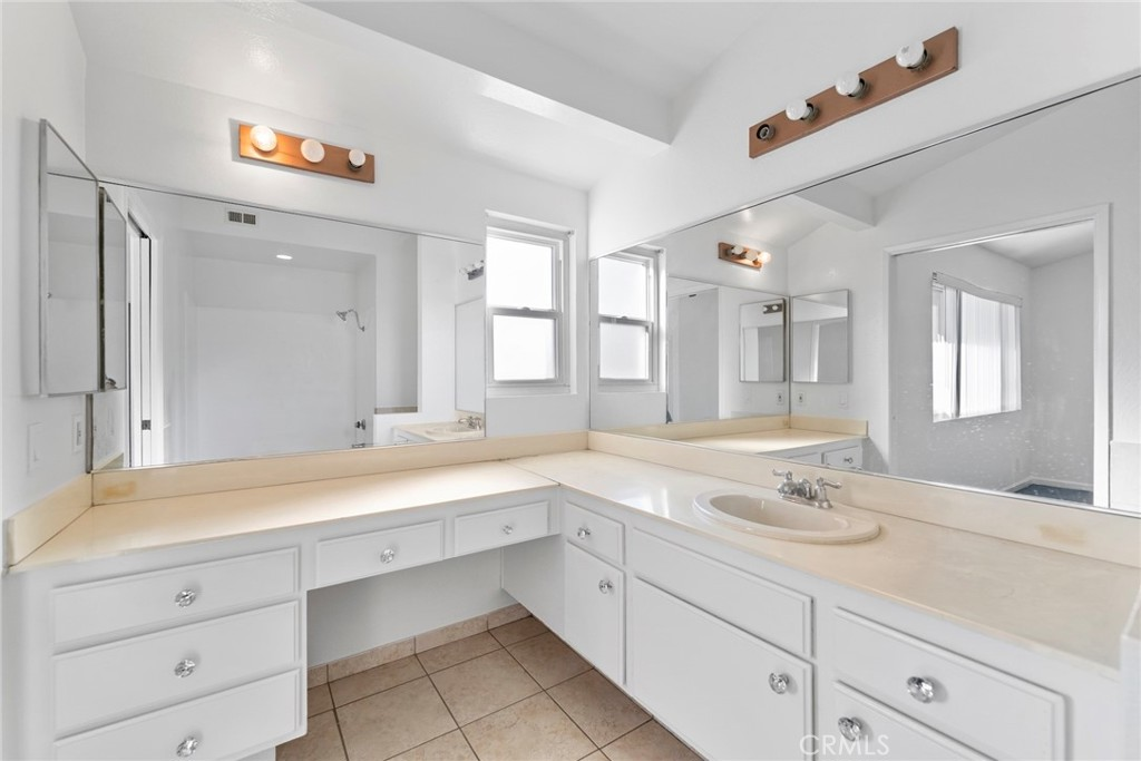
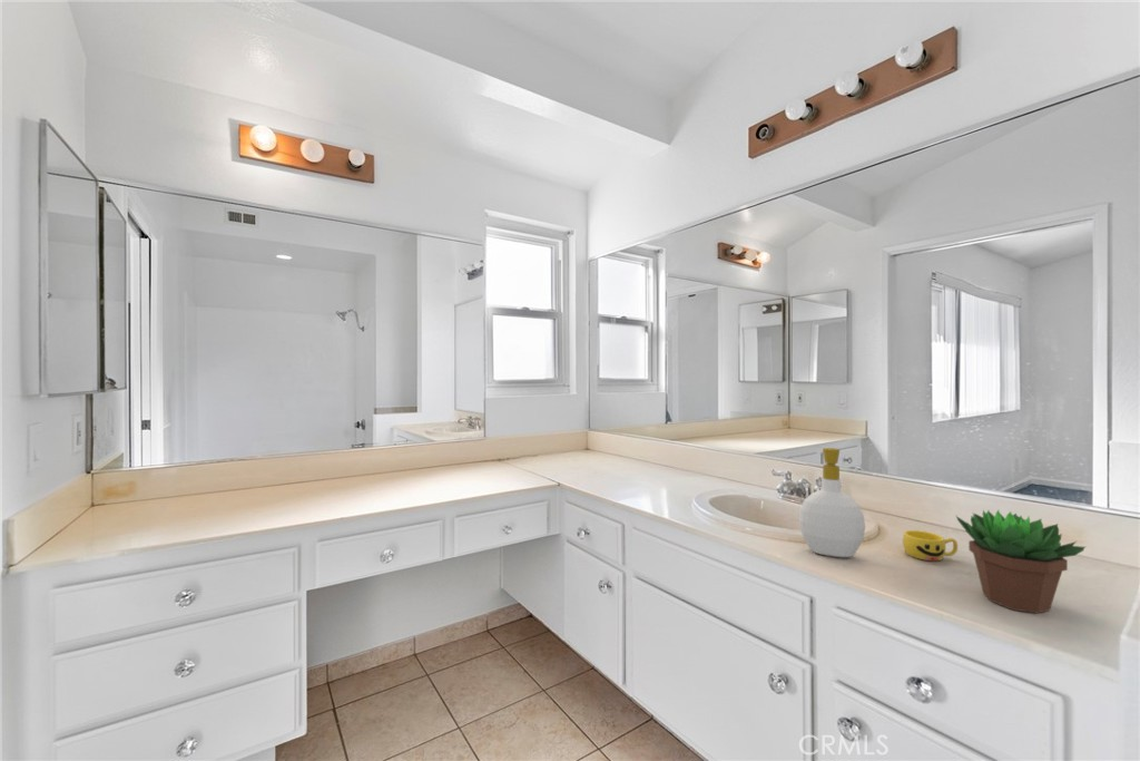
+ cup [902,529,959,562]
+ succulent plant [955,508,1087,614]
+ soap bottle [798,447,866,558]
